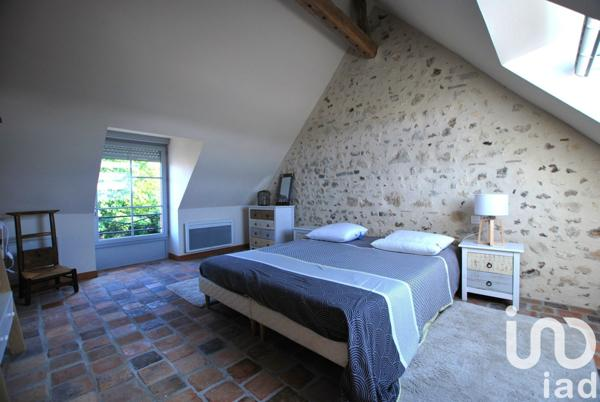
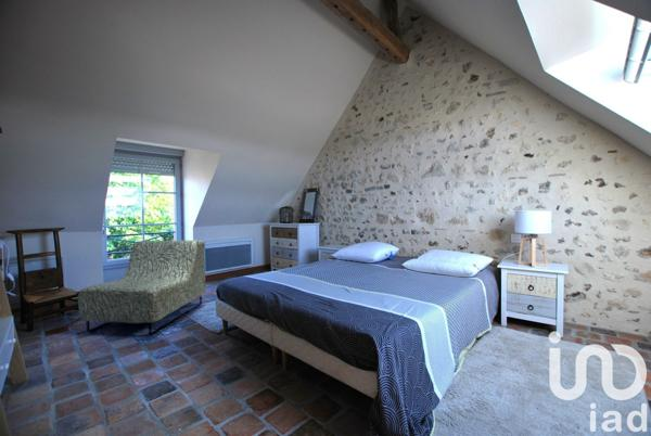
+ armchair [77,240,206,336]
